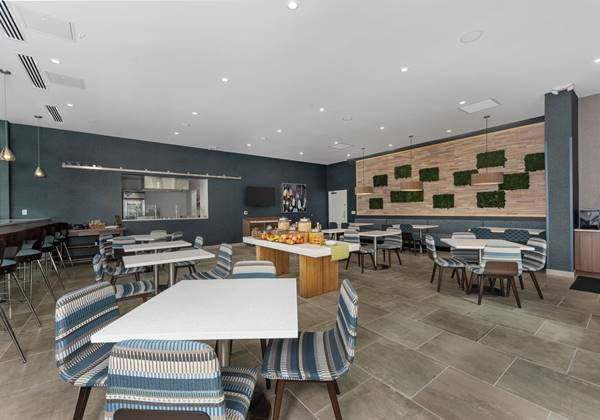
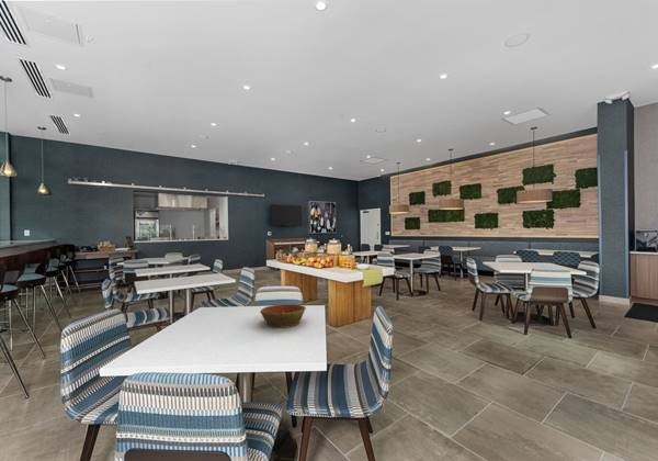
+ bowl [259,303,307,329]
